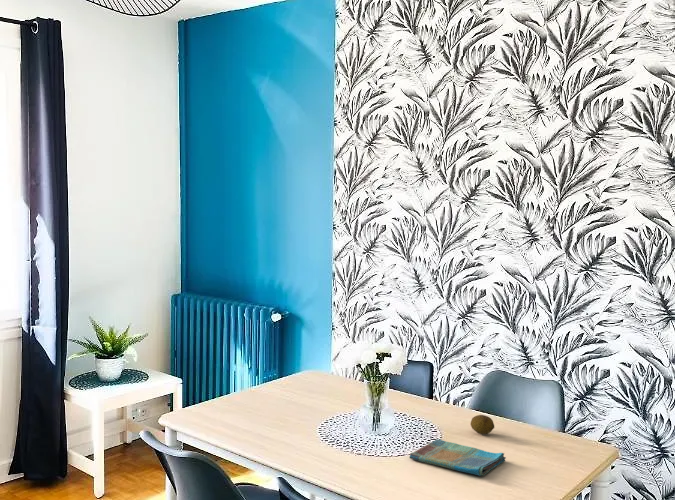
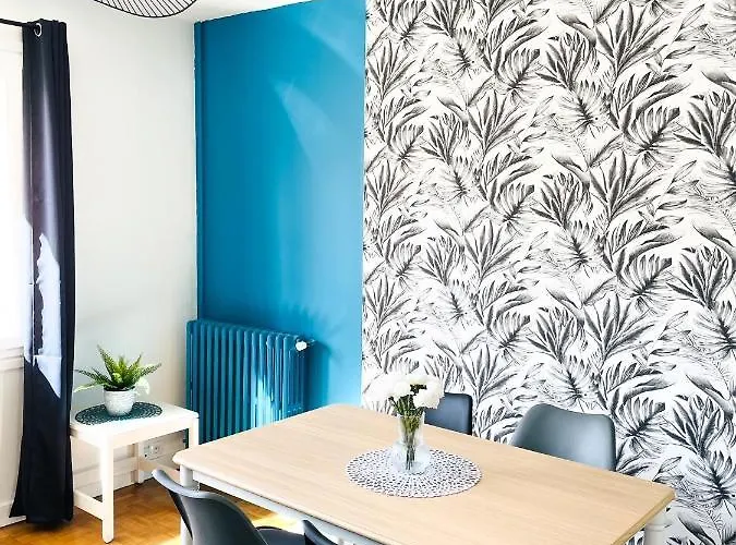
- fruit [470,414,495,435]
- dish towel [409,438,507,477]
